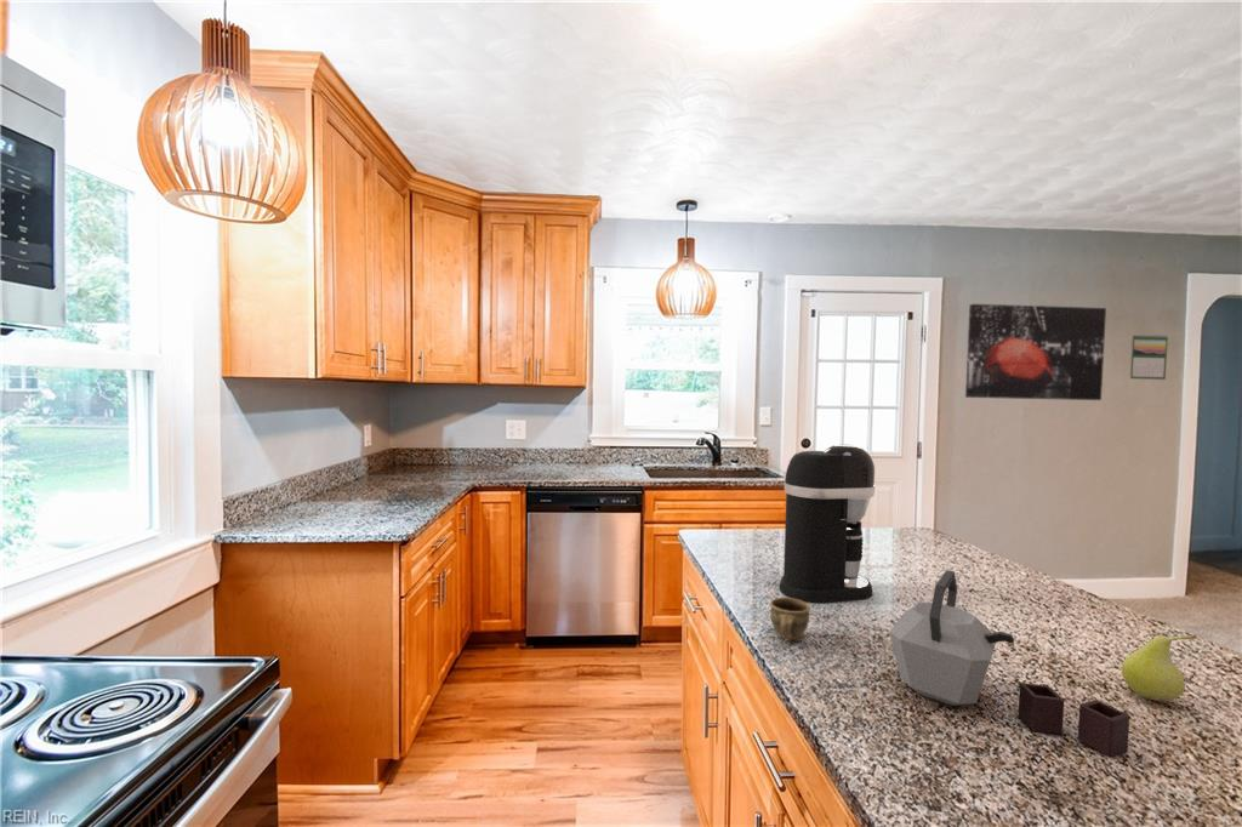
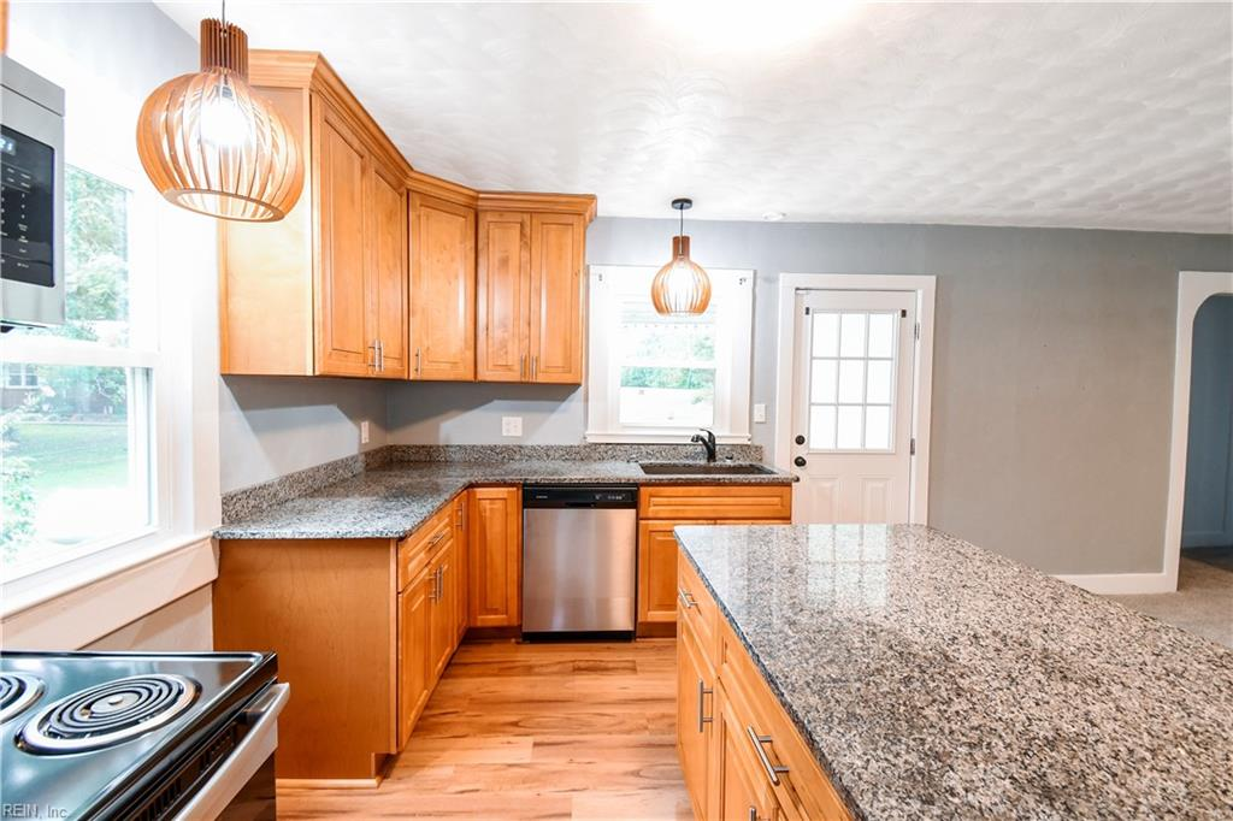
- fruit [1121,633,1198,702]
- calendar [1128,333,1169,381]
- wall art [964,303,1107,401]
- cup [769,597,811,641]
- kettle [888,569,1130,758]
- coffee maker [779,444,877,604]
